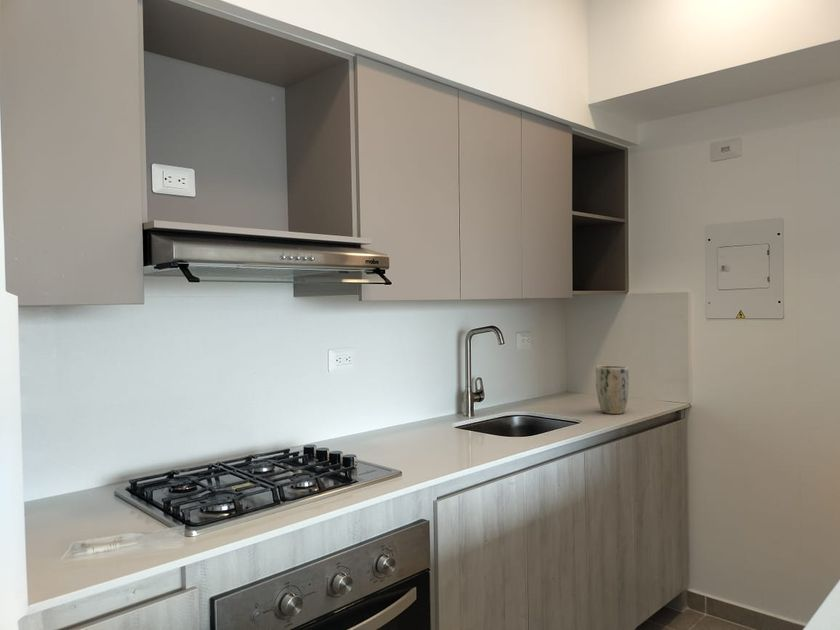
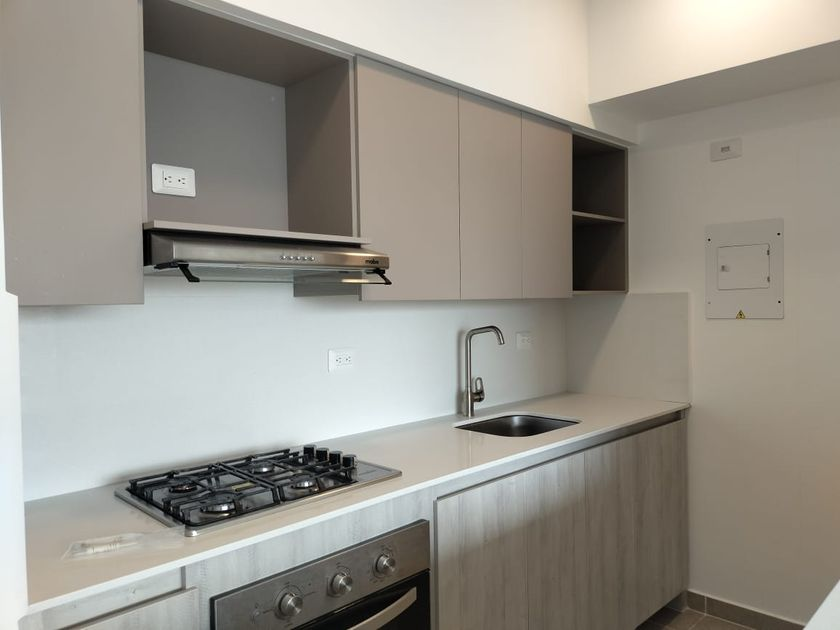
- plant pot [595,364,630,415]
